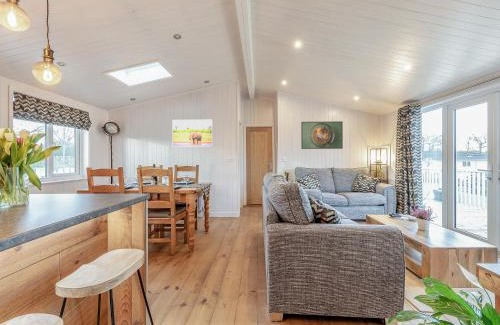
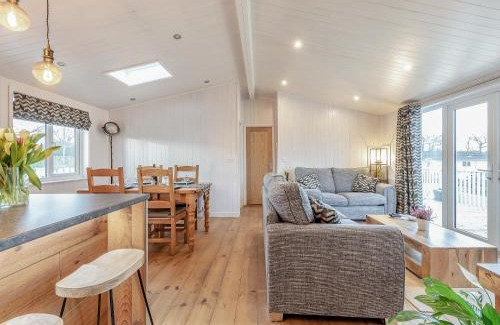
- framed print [171,119,213,148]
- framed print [300,120,344,150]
